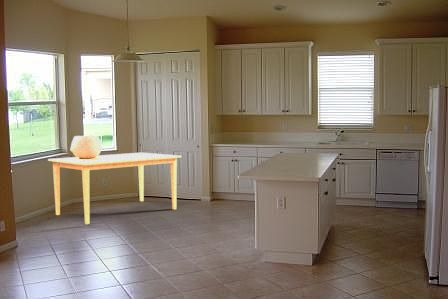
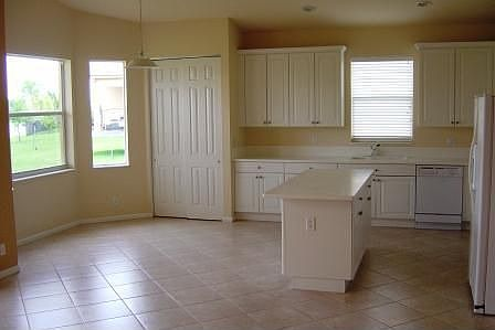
- dining table [47,152,182,225]
- ceramic pot [69,134,103,159]
